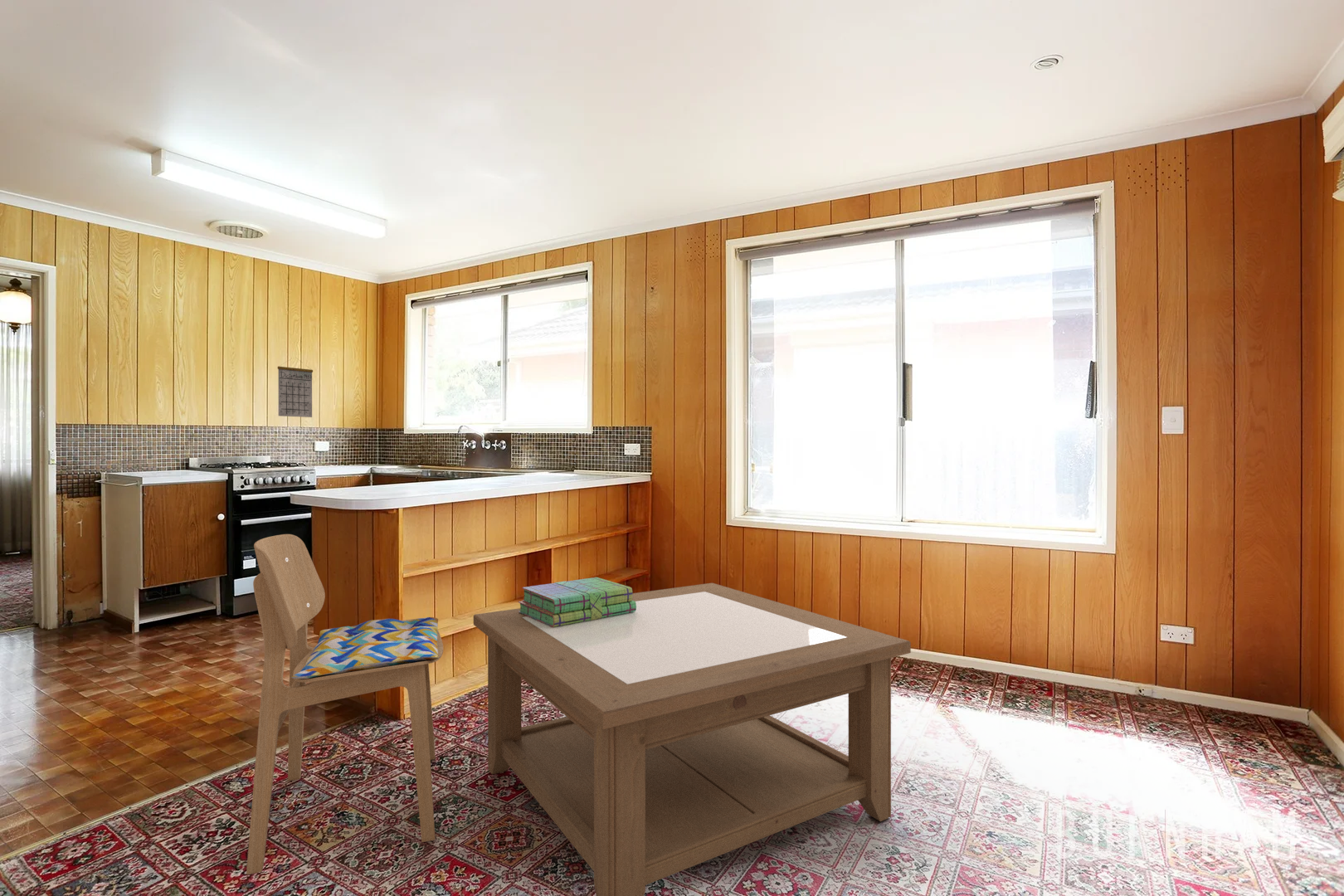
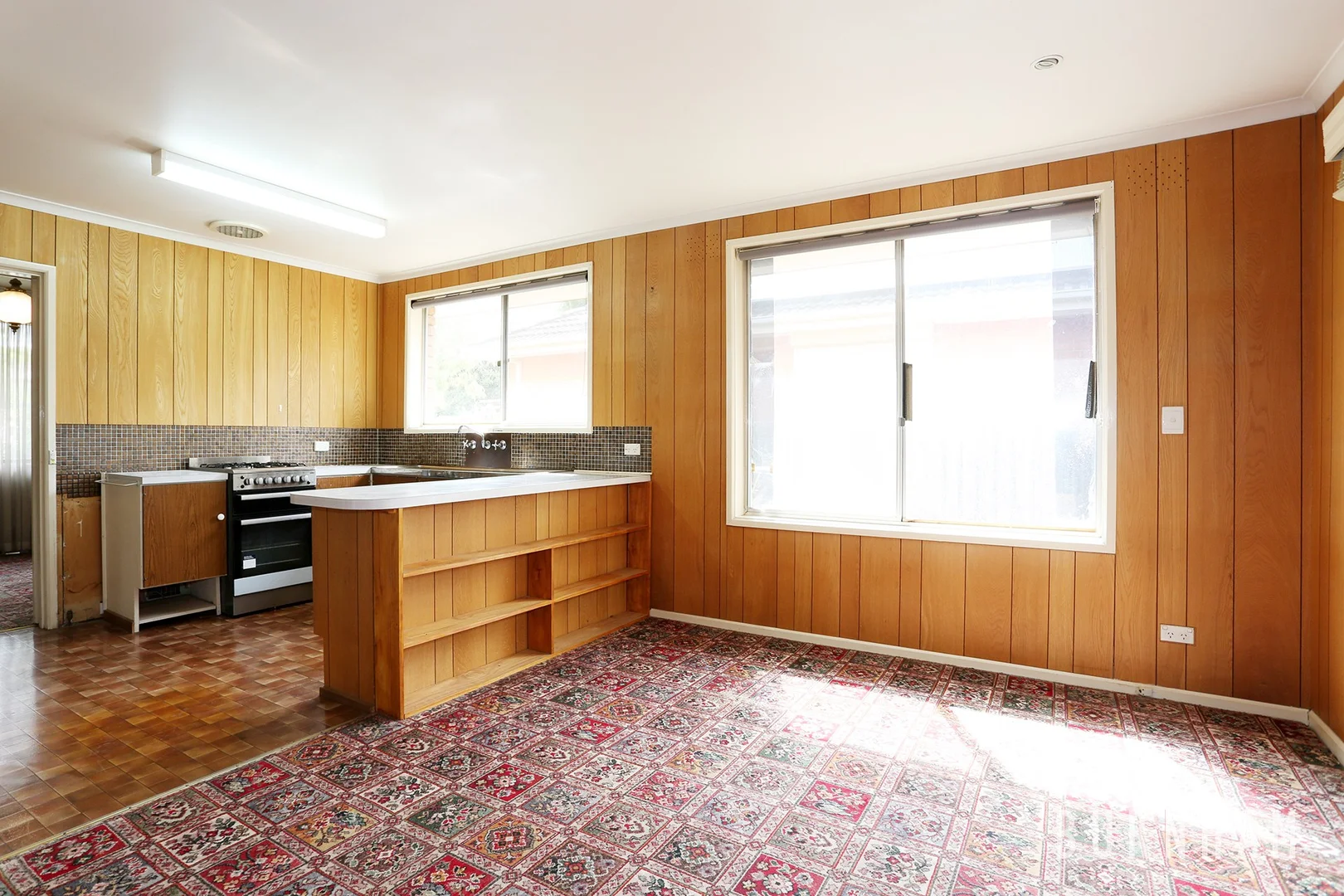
- calendar [277,358,314,418]
- dining chair [246,533,444,875]
- stack of books [518,577,636,627]
- coffee table [473,582,912,896]
